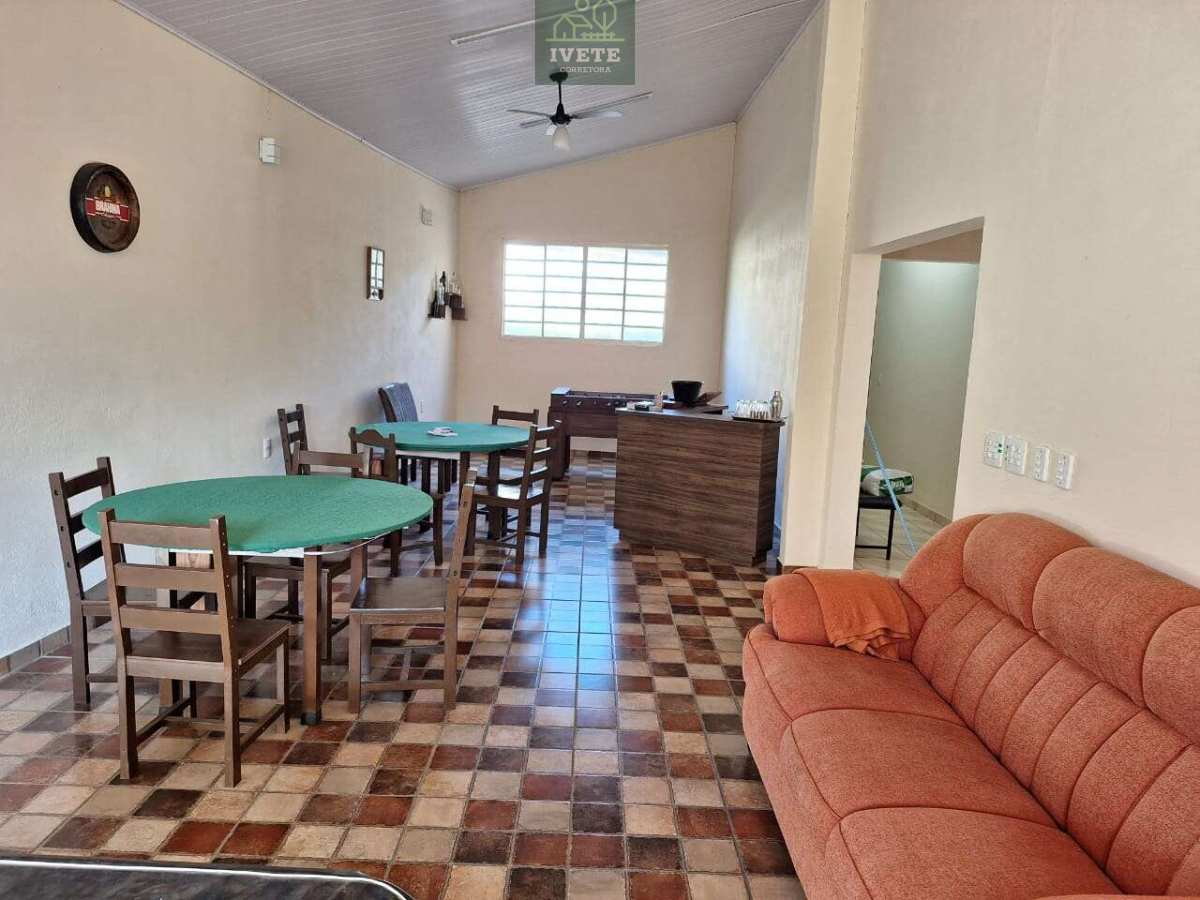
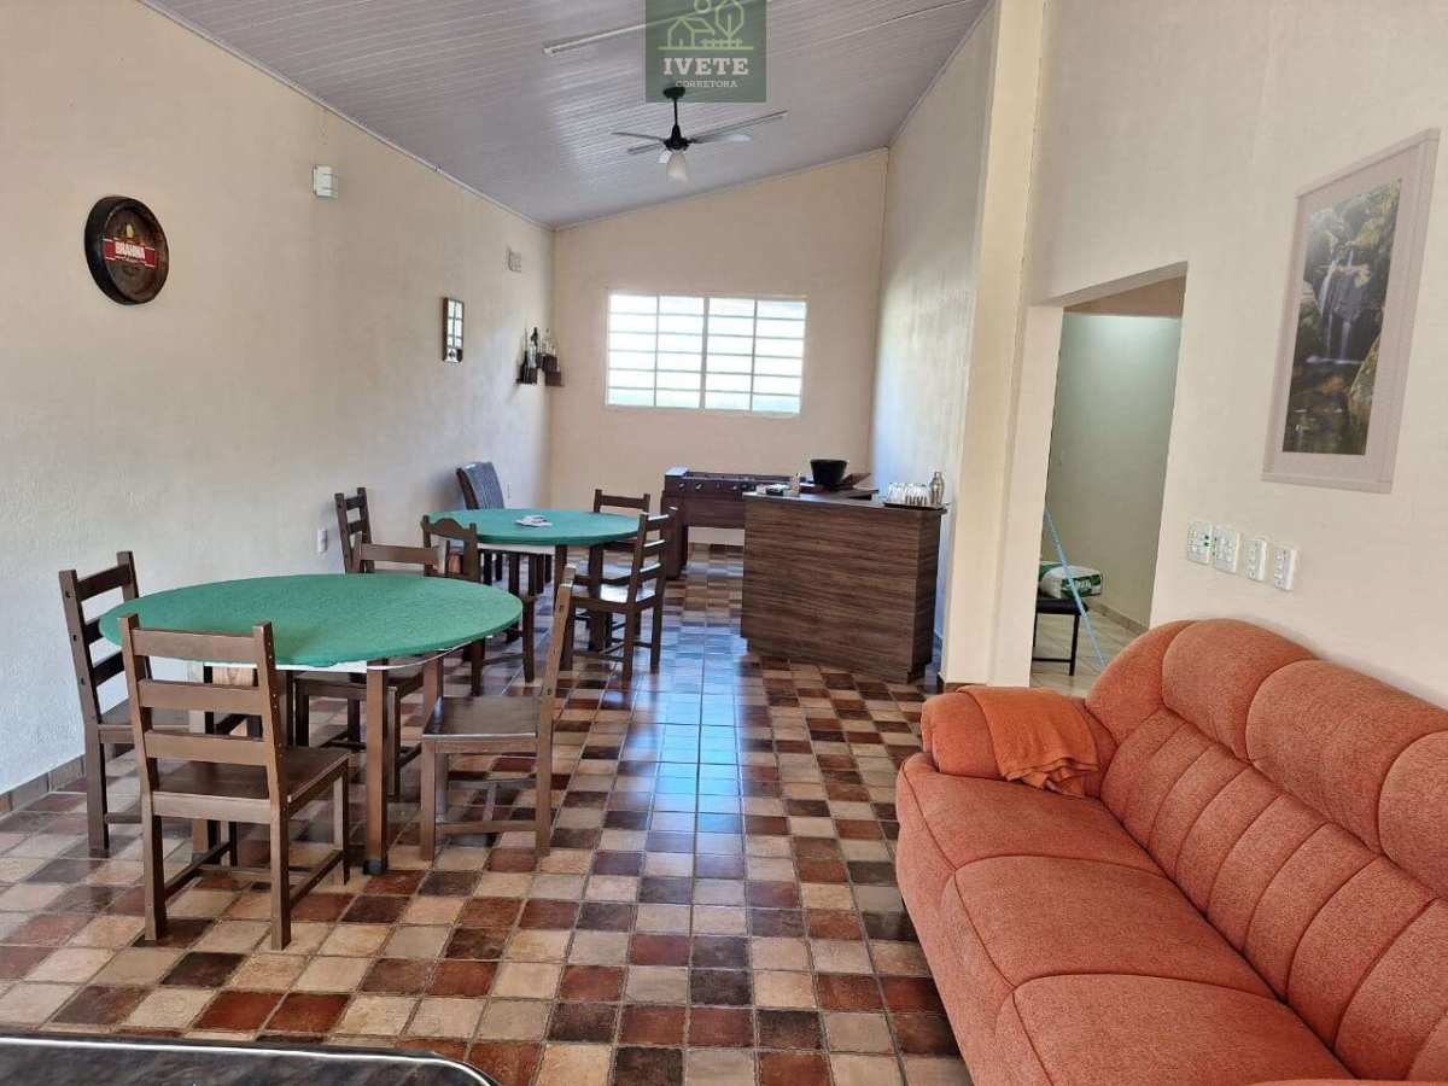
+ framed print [1260,127,1442,496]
